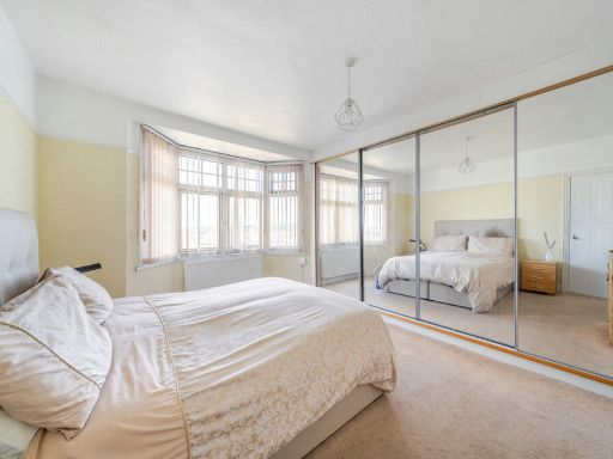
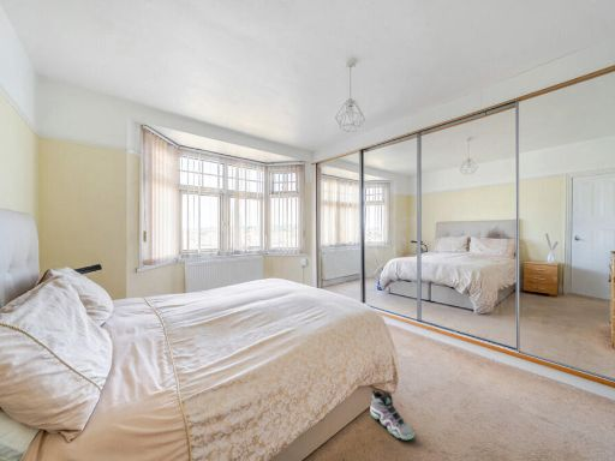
+ sneaker [369,389,416,441]
